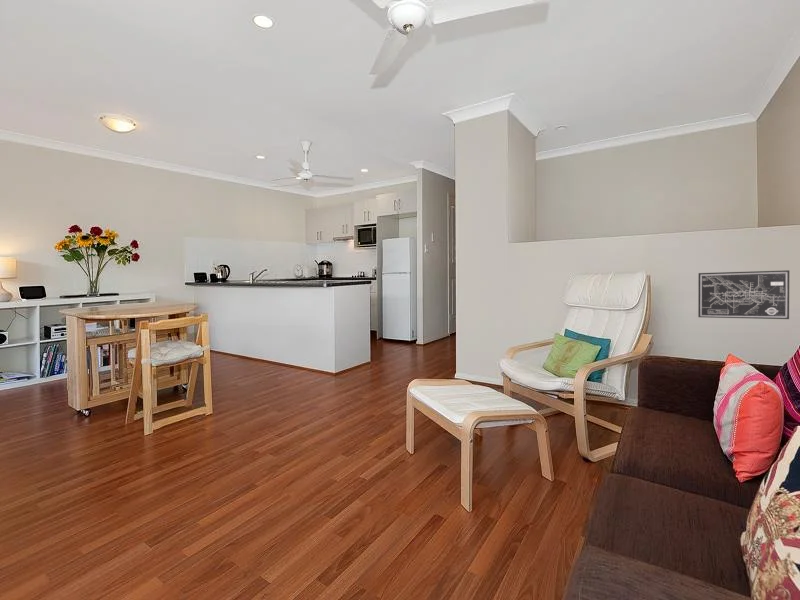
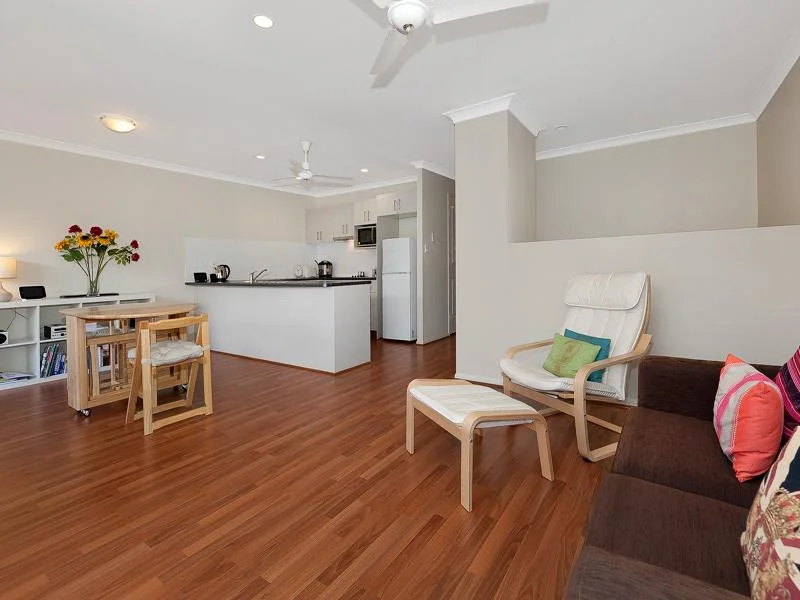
- wall art [697,269,790,320]
